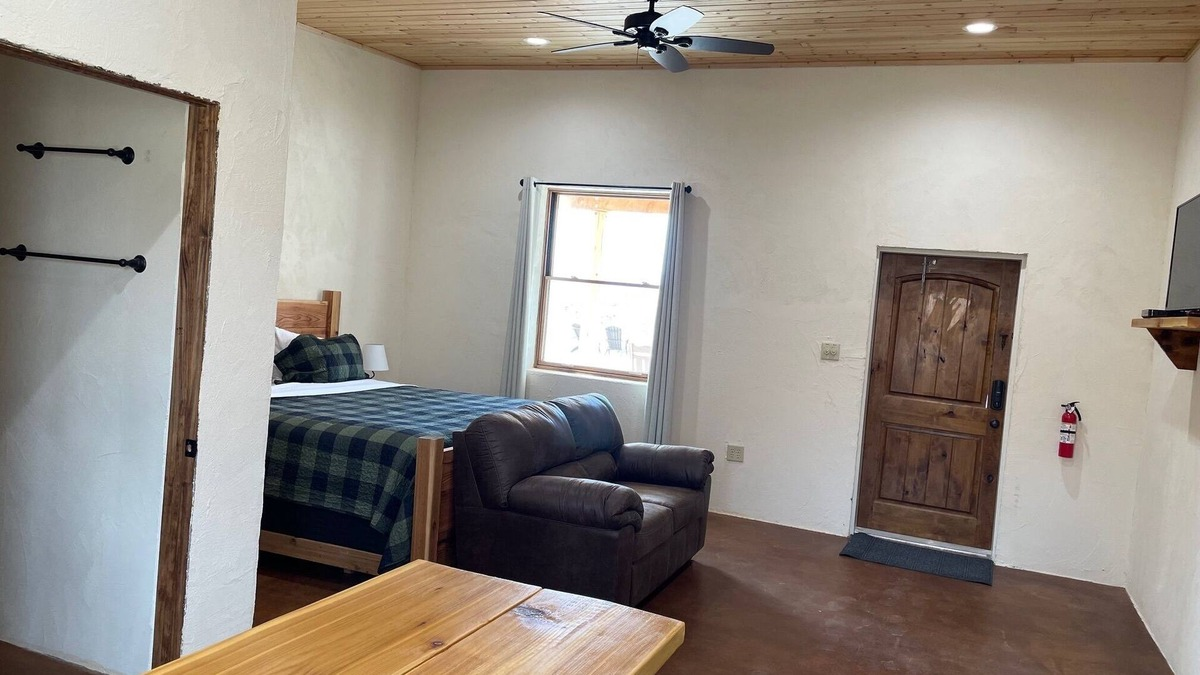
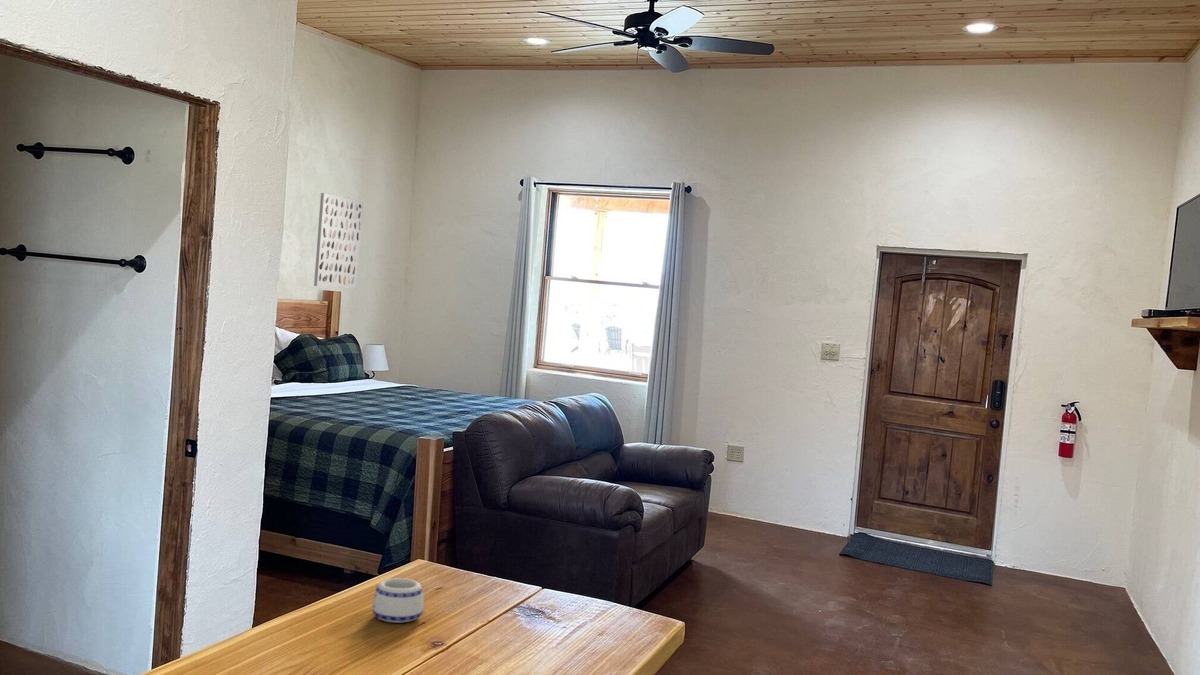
+ mug [371,577,425,623]
+ wall art [313,192,364,290]
